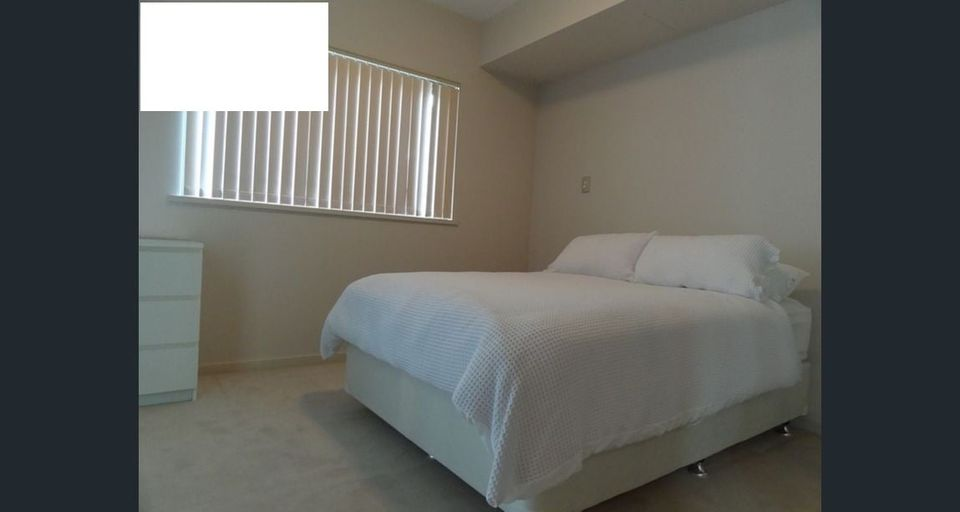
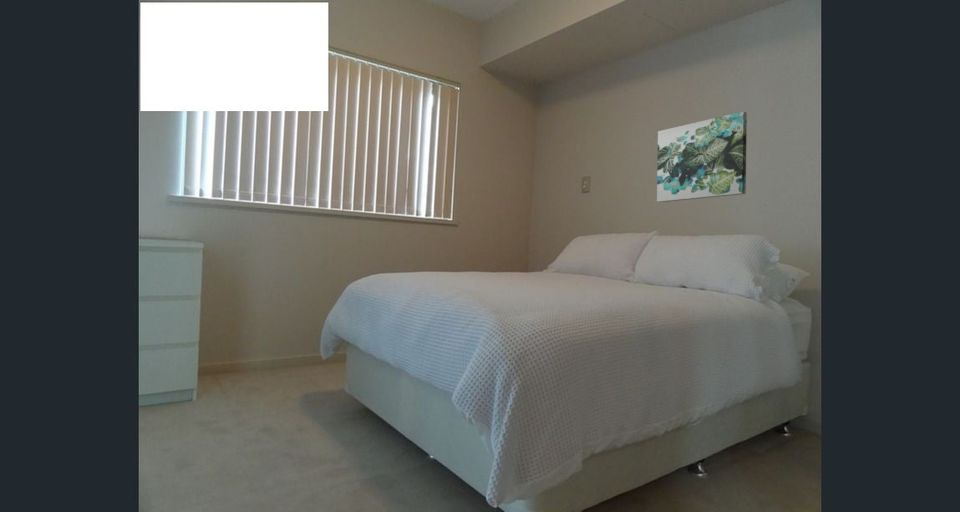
+ wall art [656,110,748,203]
